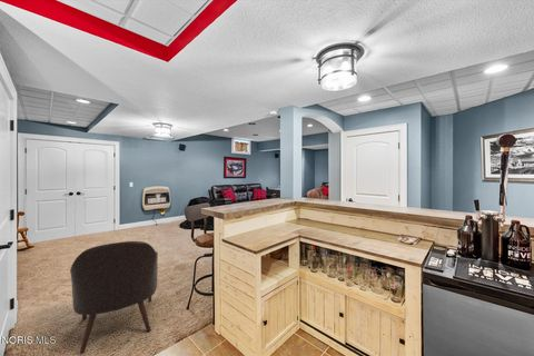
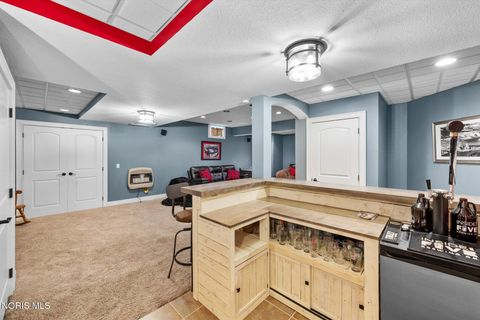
- armchair [69,240,159,355]
